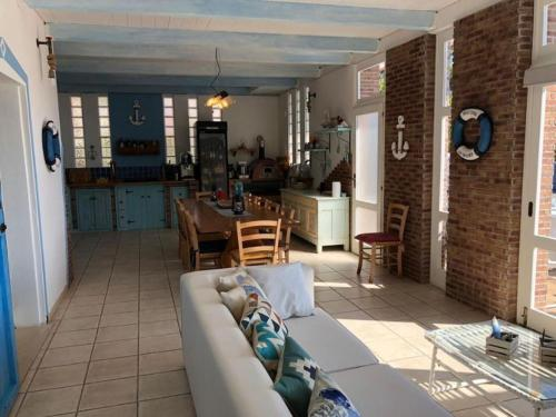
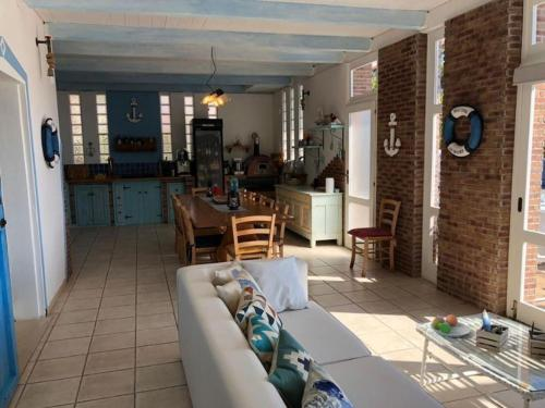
+ fruit bowl [429,313,471,338]
